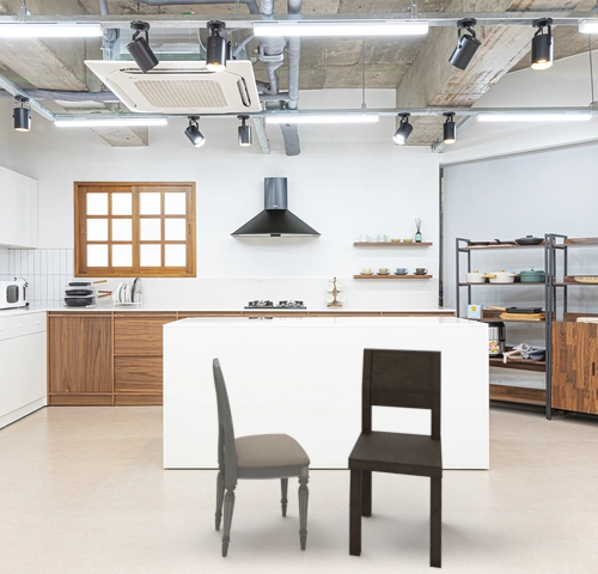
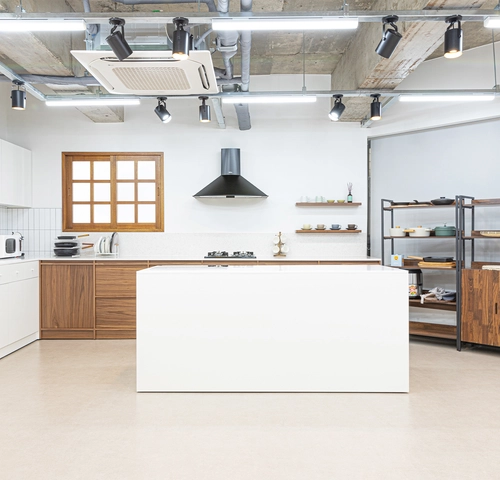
- dining chair [212,358,311,558]
- dining chair [347,347,444,569]
